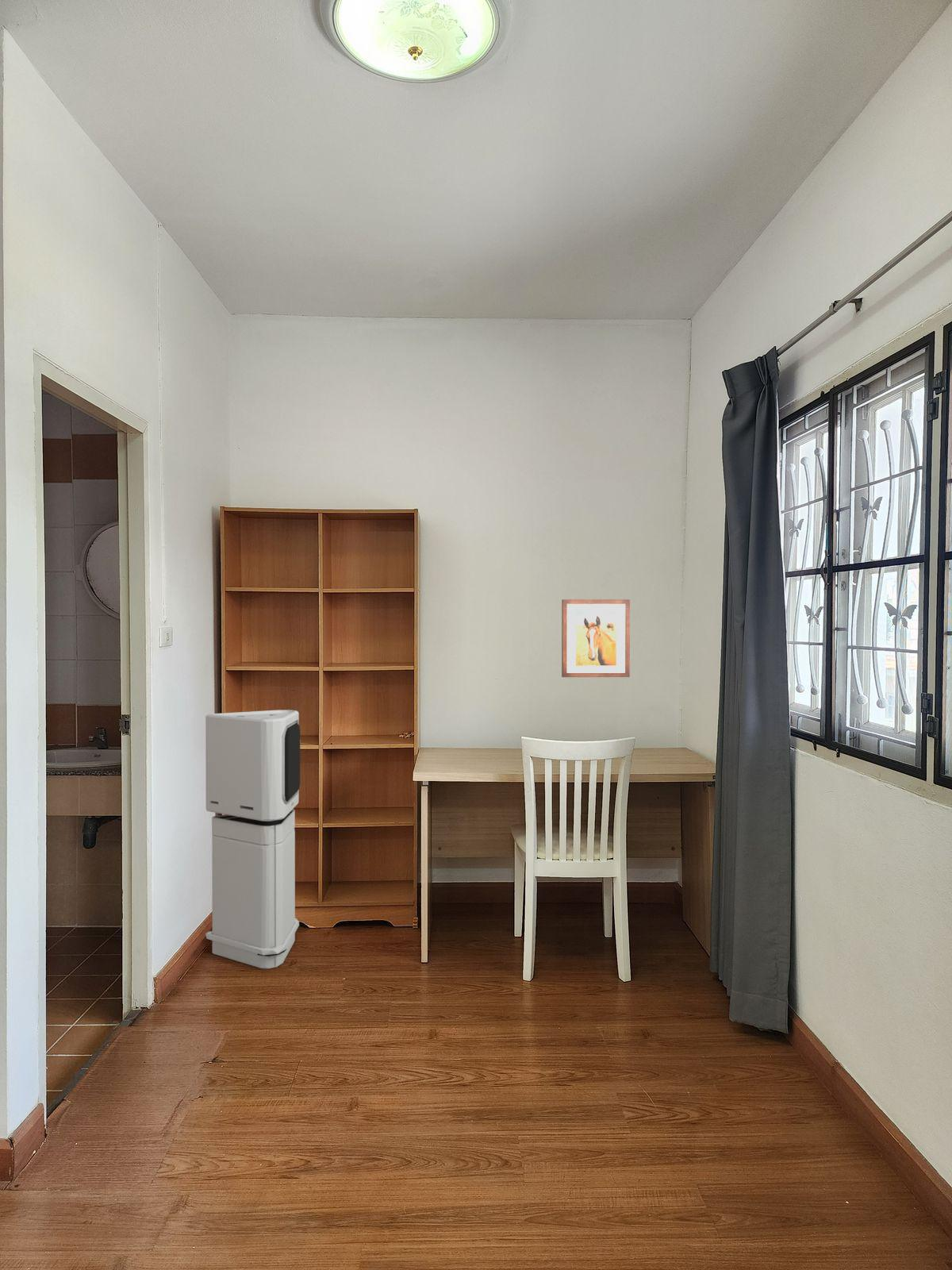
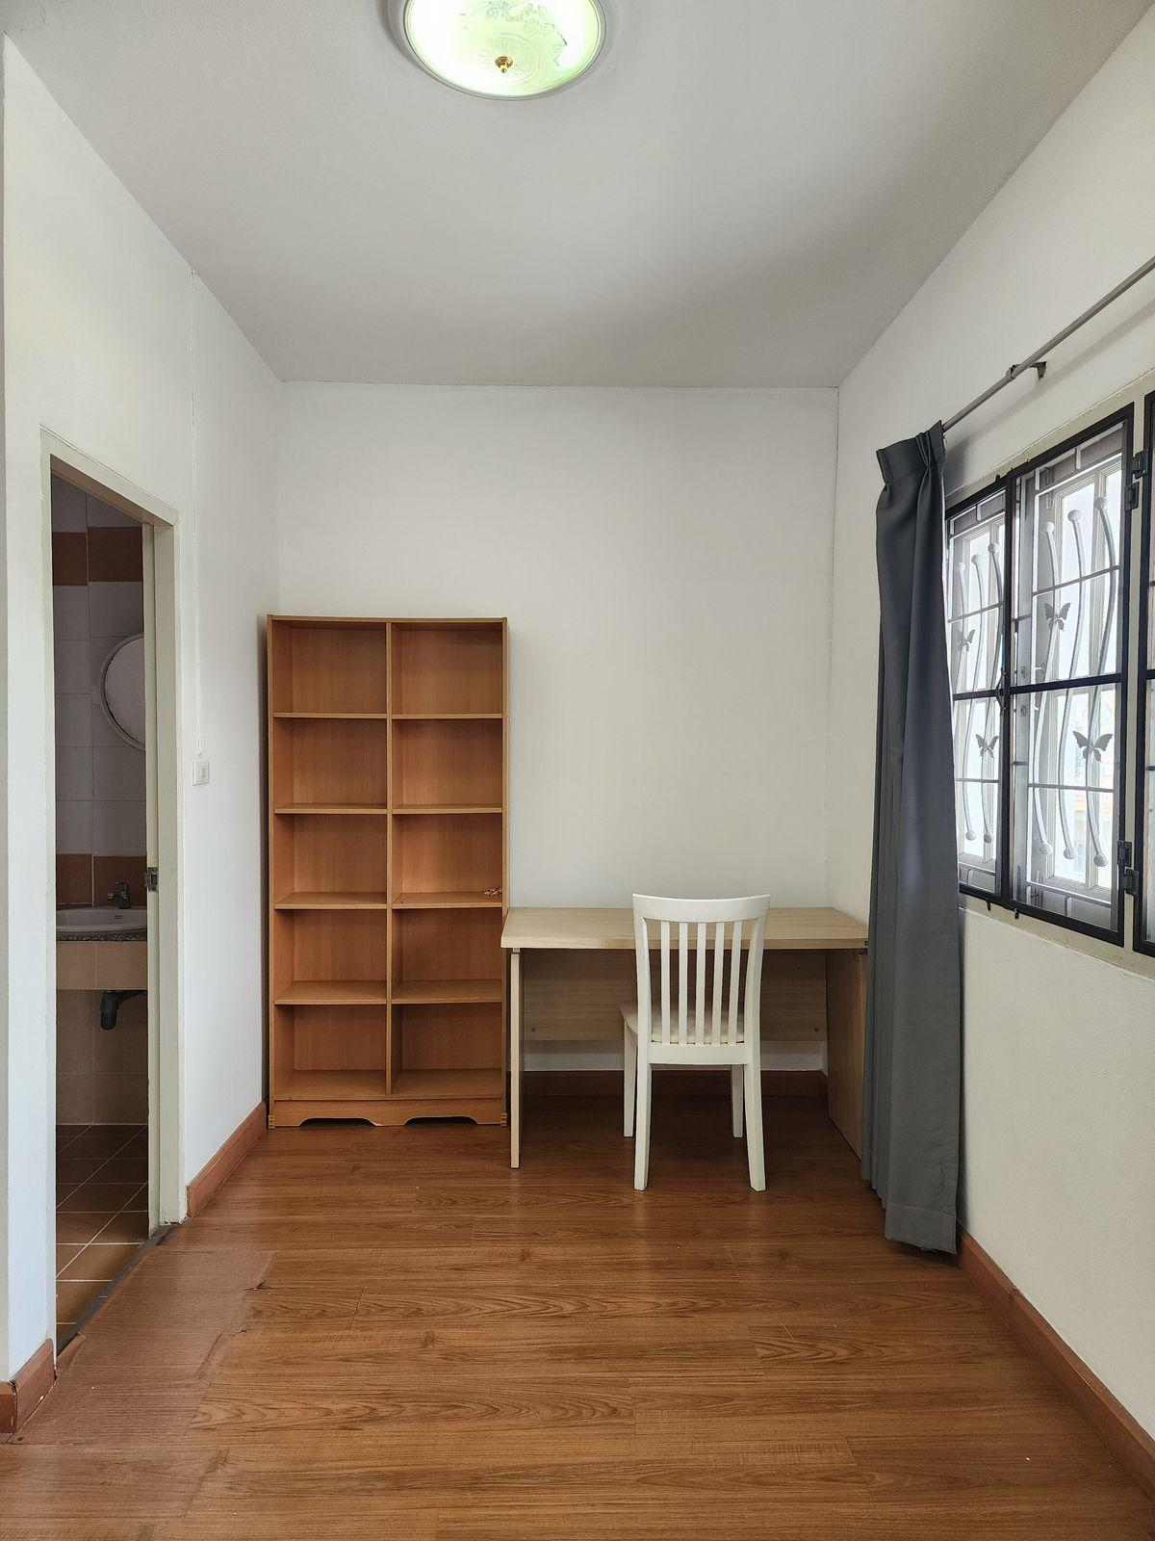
- wall art [561,598,631,678]
- air purifier [205,709,301,969]
